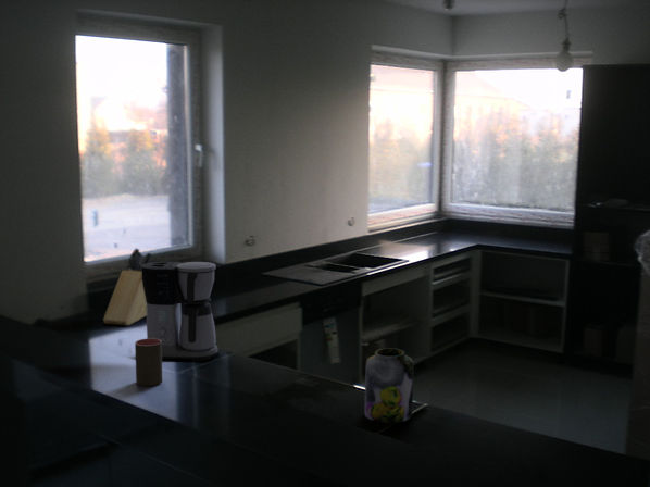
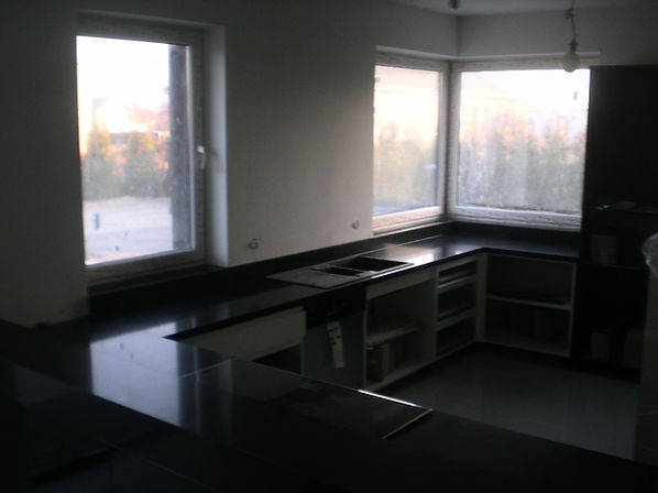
- jar [364,347,414,424]
- cup [134,337,163,387]
- knife block [102,247,152,326]
- coffee maker [140,261,218,362]
